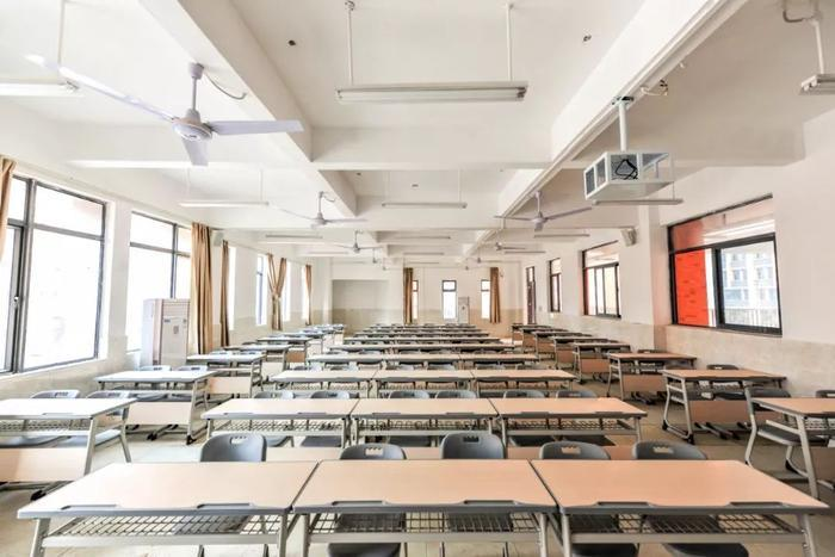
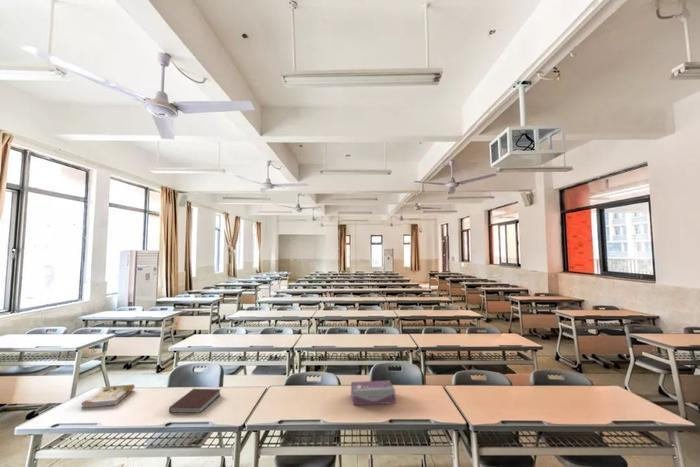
+ notebook [168,388,222,414]
+ tissue box [350,379,396,406]
+ book [80,384,136,409]
